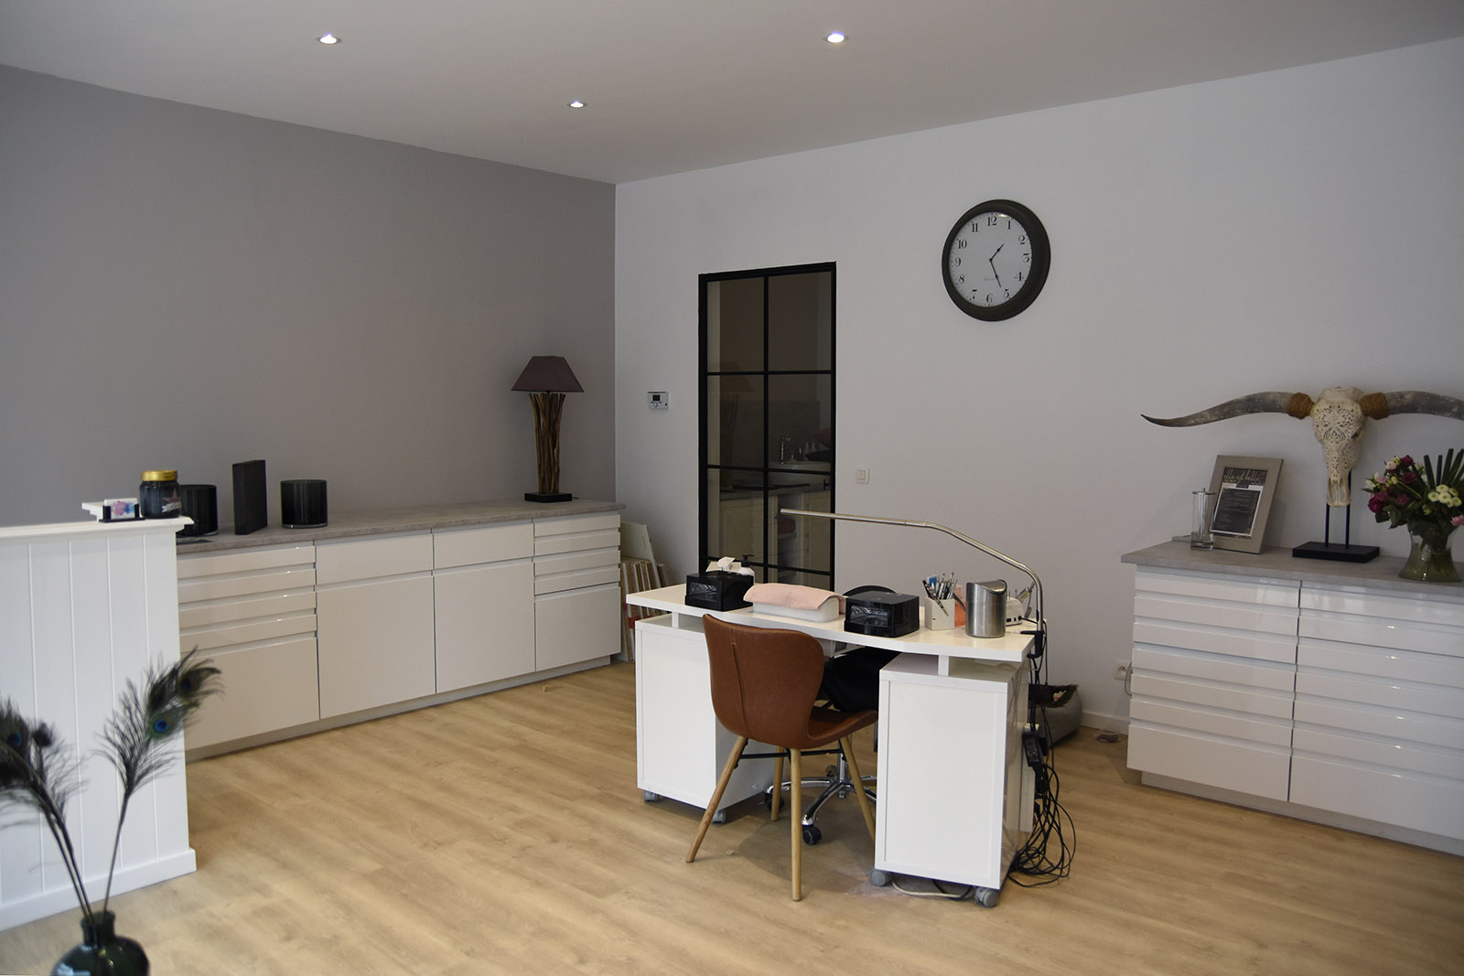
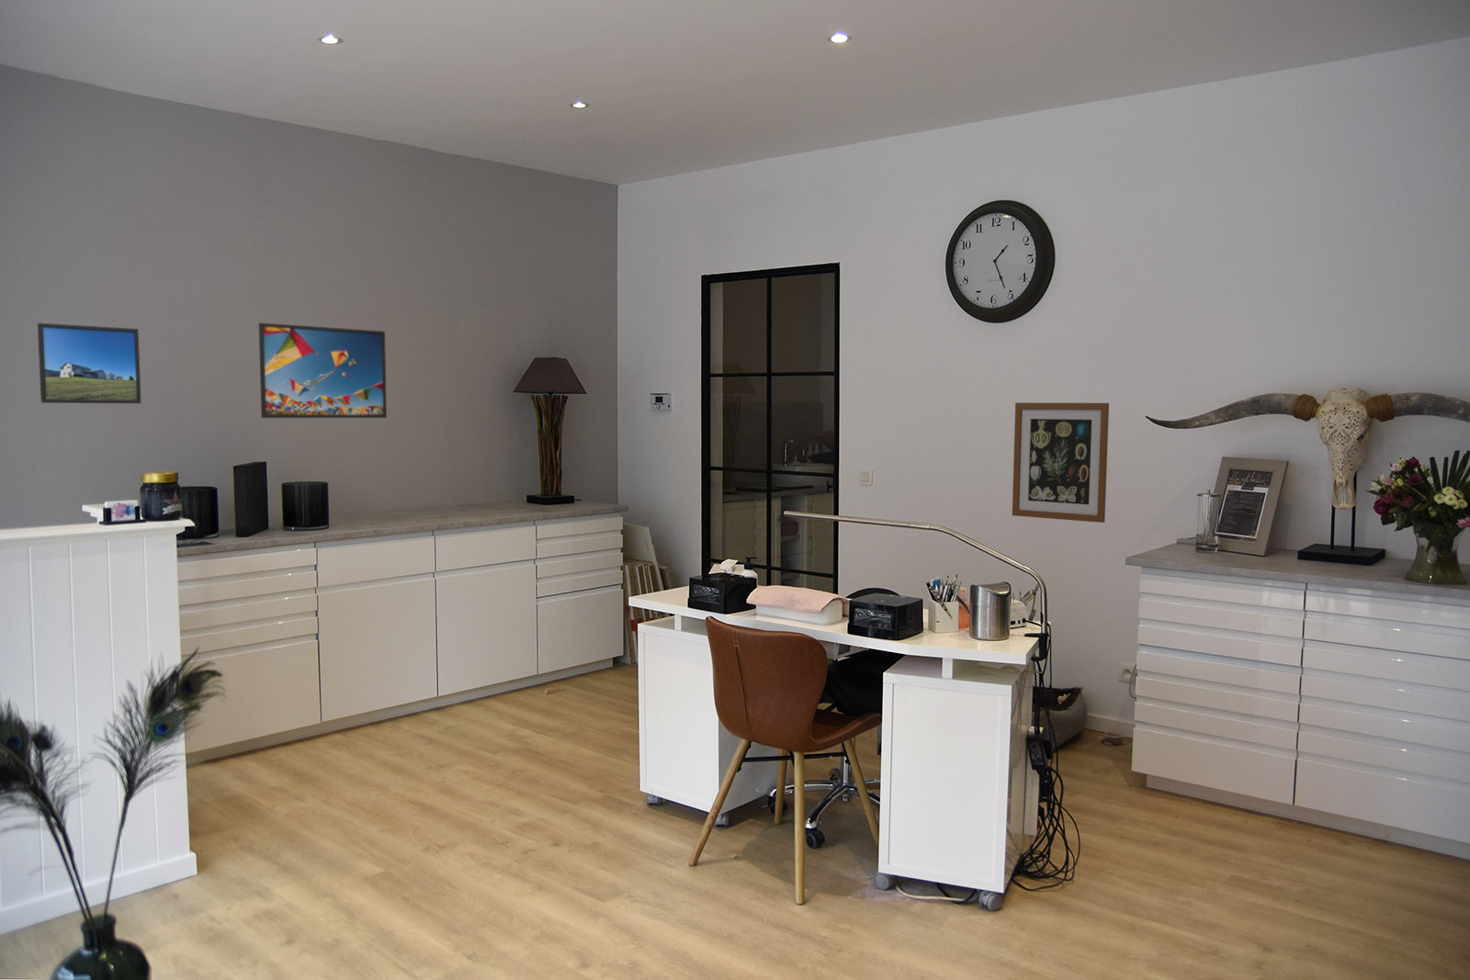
+ wall art [1012,402,1110,524]
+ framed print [258,323,387,419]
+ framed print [37,323,141,404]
